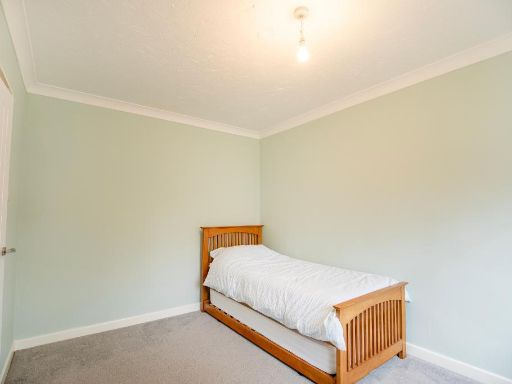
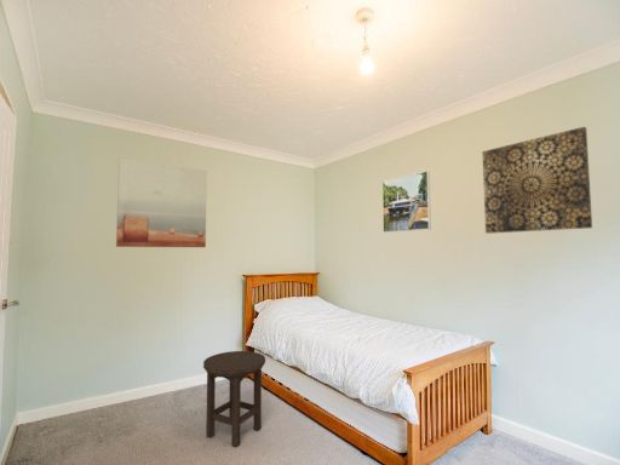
+ wall art [481,126,593,235]
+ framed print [381,170,432,234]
+ wall art [115,157,208,248]
+ stool [202,350,266,448]
